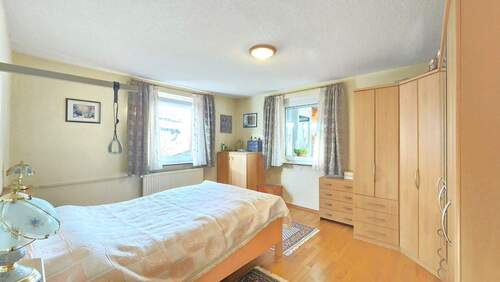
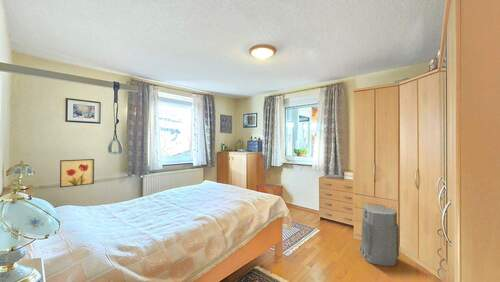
+ air purifier [358,204,400,267]
+ wall art [59,158,95,189]
